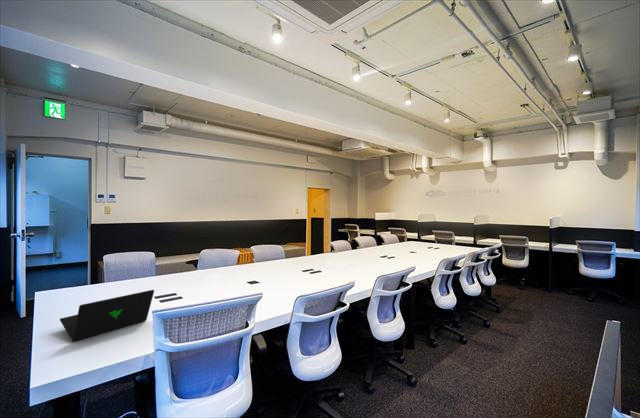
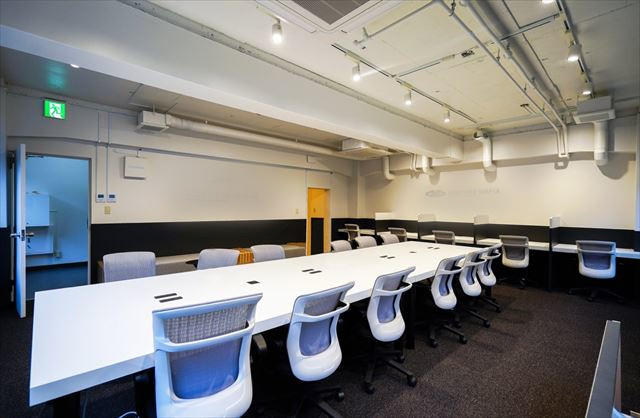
- laptop [59,289,155,342]
